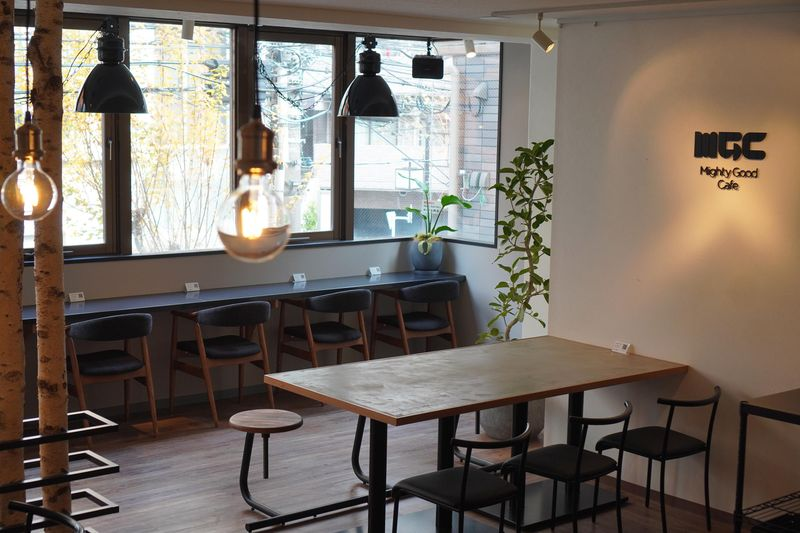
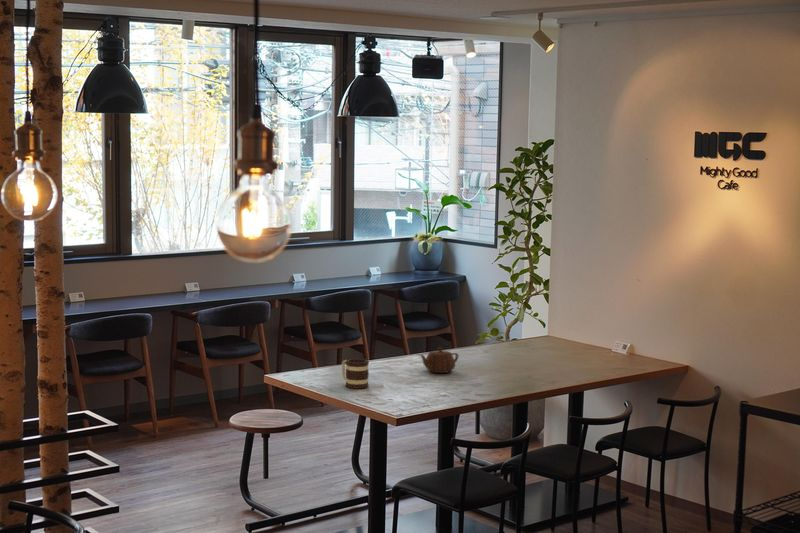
+ mug [341,358,370,390]
+ teapot [419,346,459,374]
